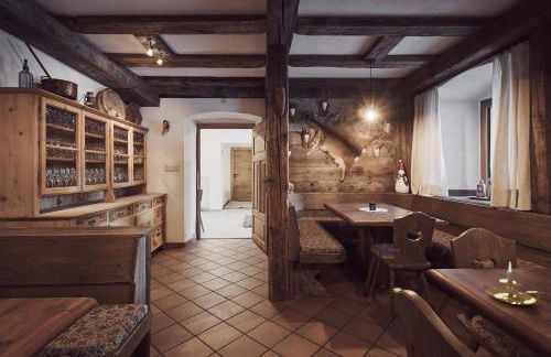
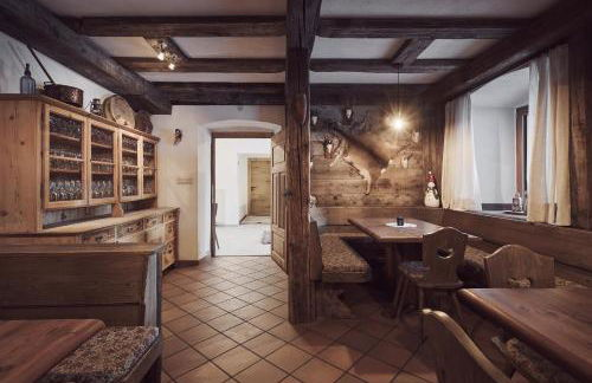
- candle holder [486,261,545,306]
